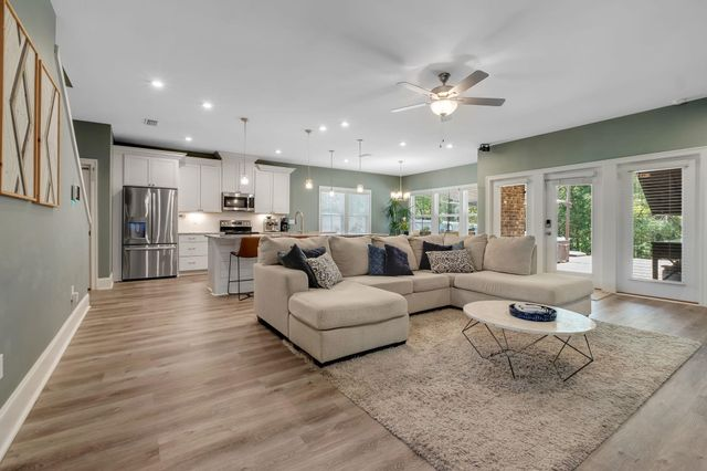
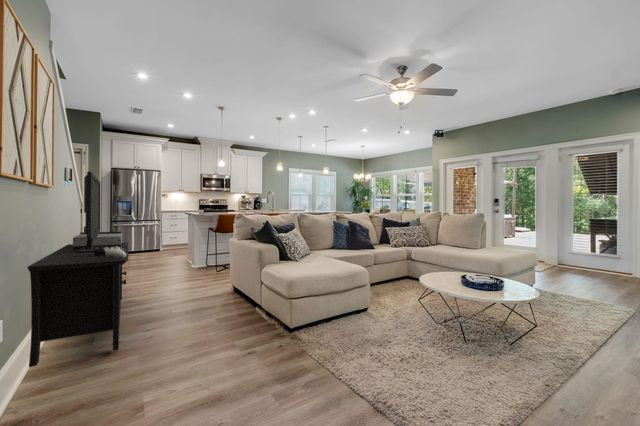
+ media console [27,171,129,368]
